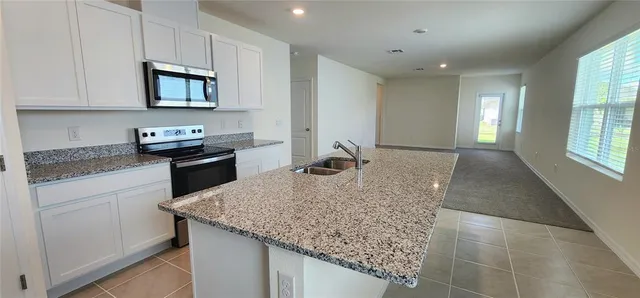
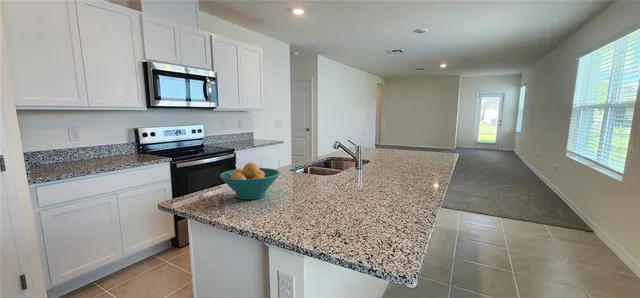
+ fruit bowl [219,162,281,200]
